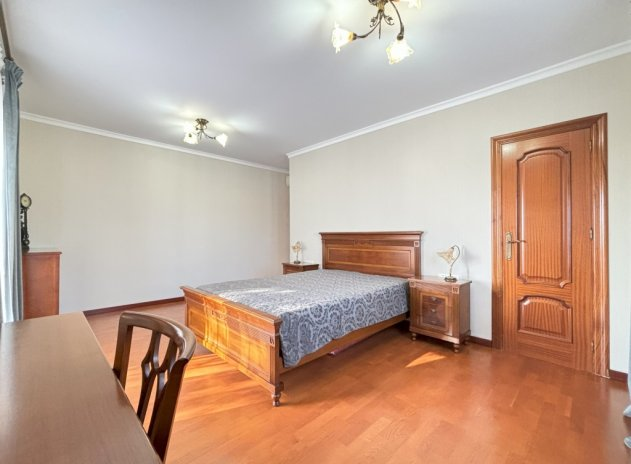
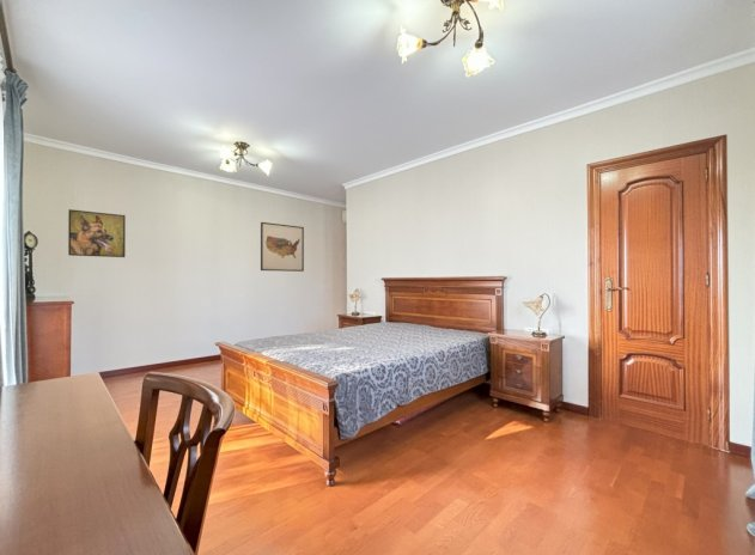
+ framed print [67,208,127,258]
+ wall art [260,221,305,273]
